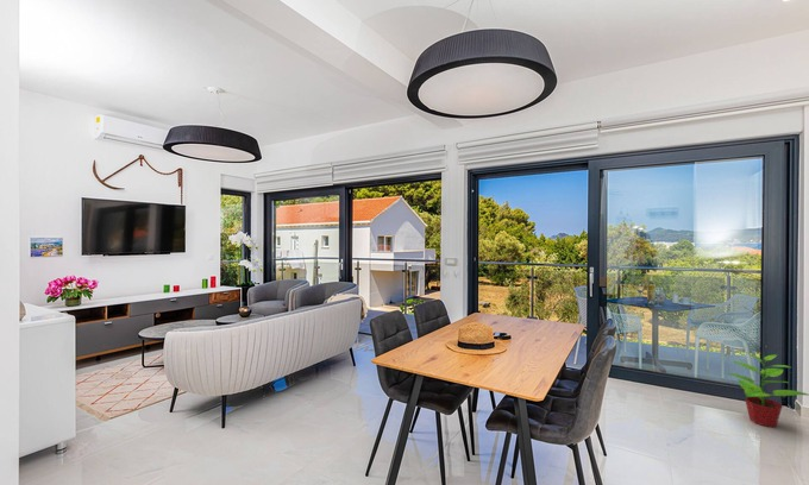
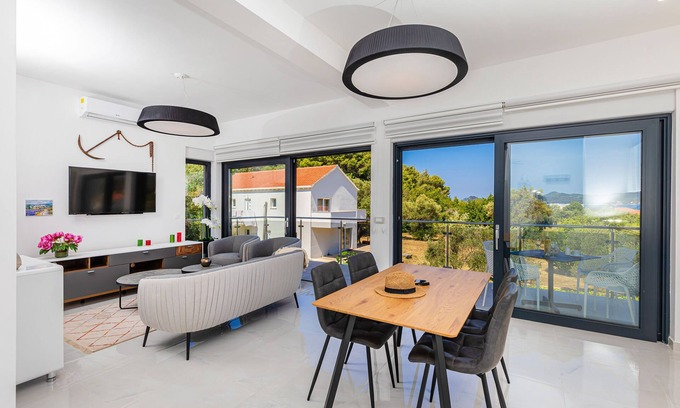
- potted plant [727,349,809,428]
